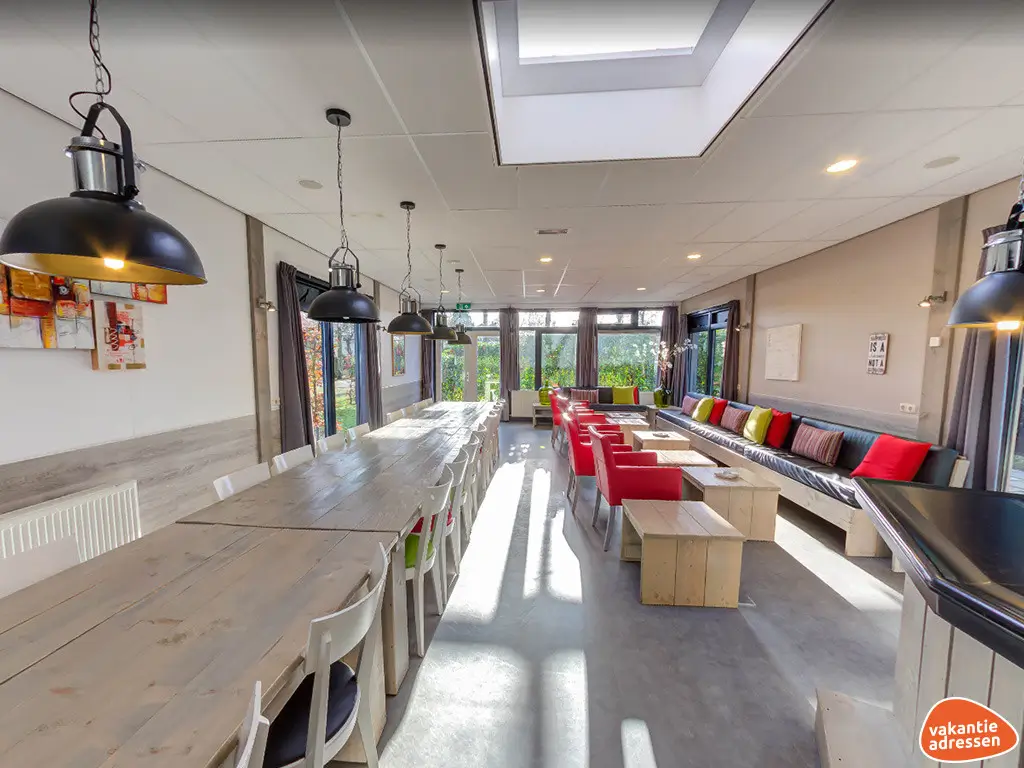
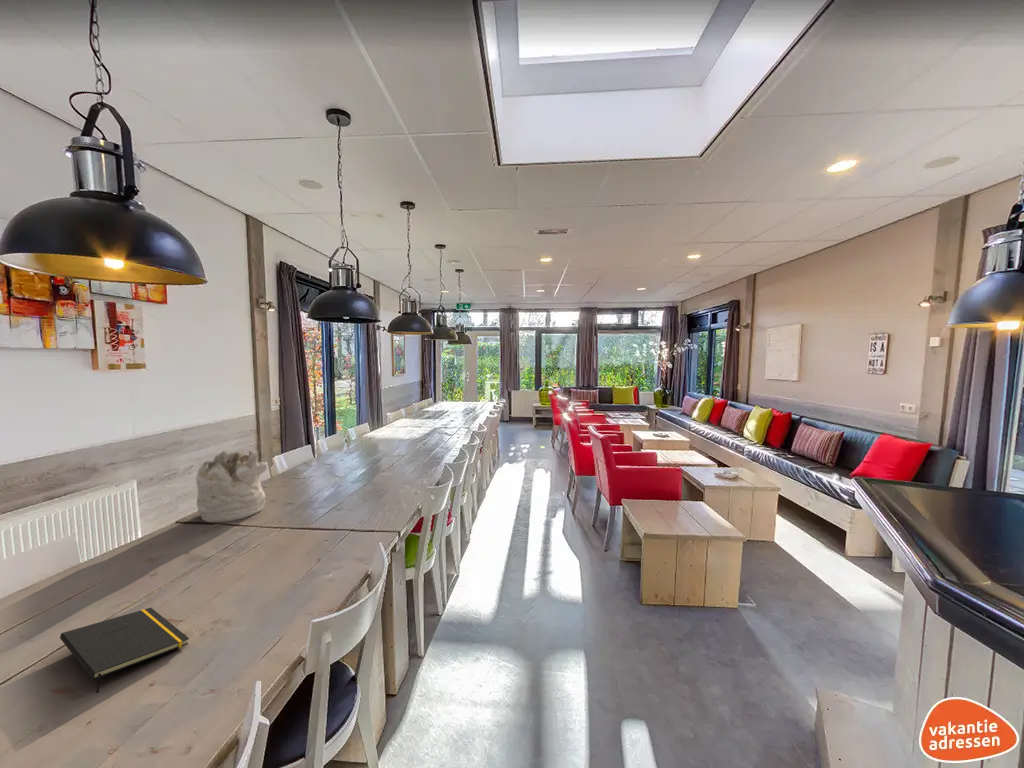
+ notepad [59,607,190,694]
+ mineral sample [195,450,268,523]
